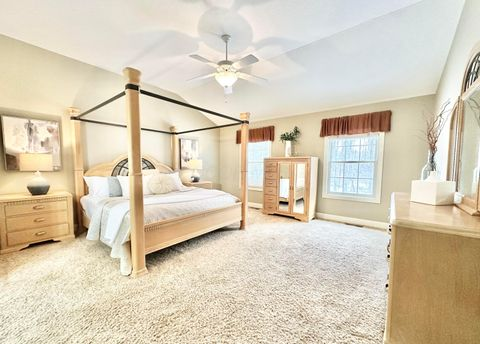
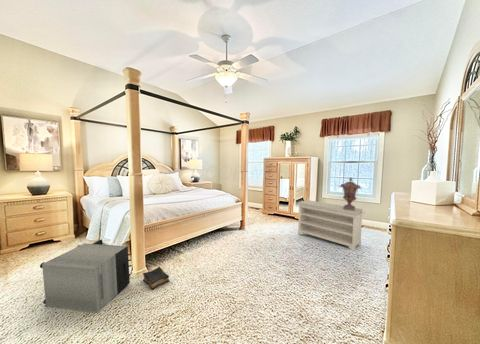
+ safe [39,239,133,314]
+ decorative urn [339,176,362,211]
+ bench [296,199,366,252]
+ book [142,266,170,291]
